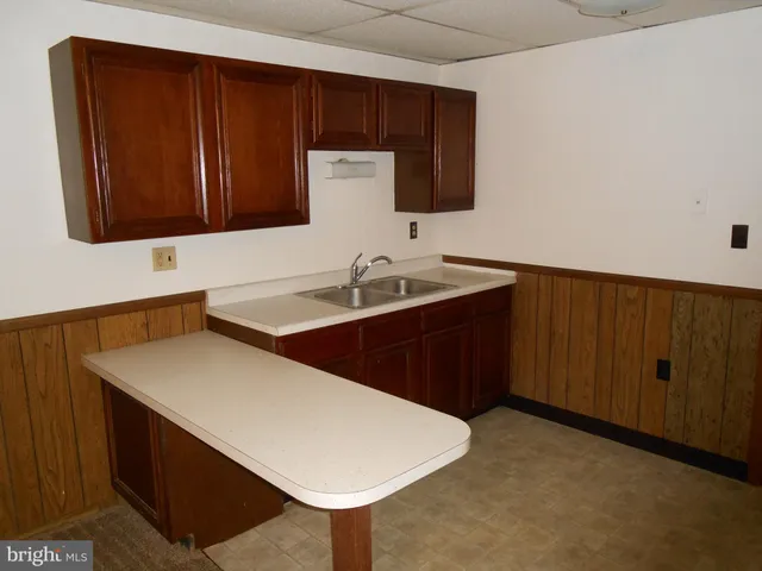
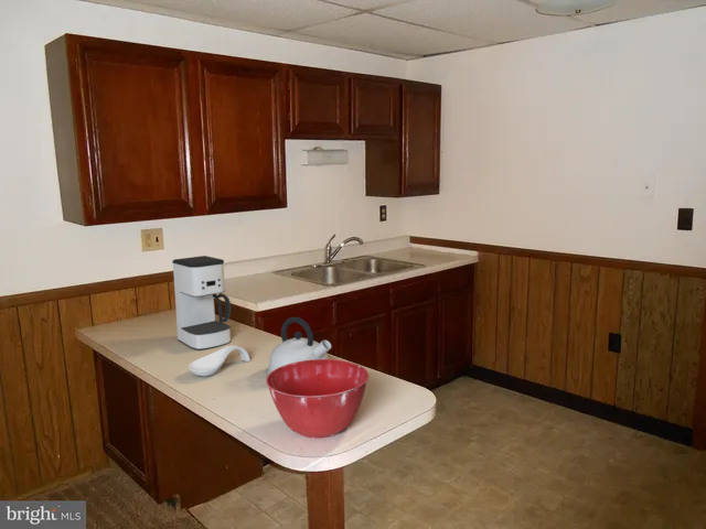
+ mixing bowl [265,358,371,440]
+ spoon rest [188,345,250,378]
+ coffee maker [171,255,232,352]
+ kettle [266,316,332,376]
